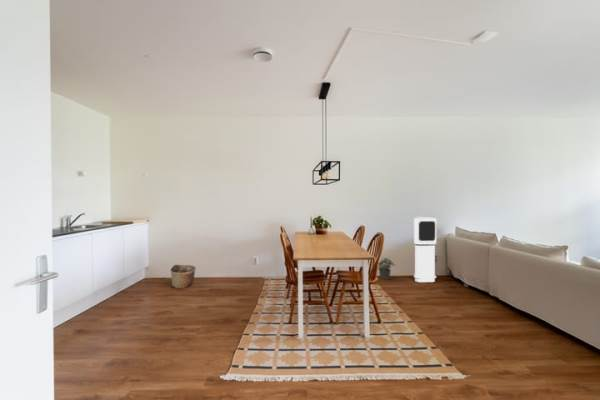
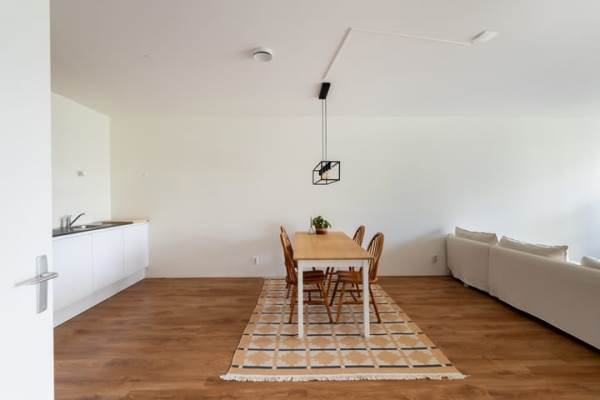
- potted plant [377,257,397,281]
- basket [169,264,197,289]
- air purifier [413,216,437,283]
